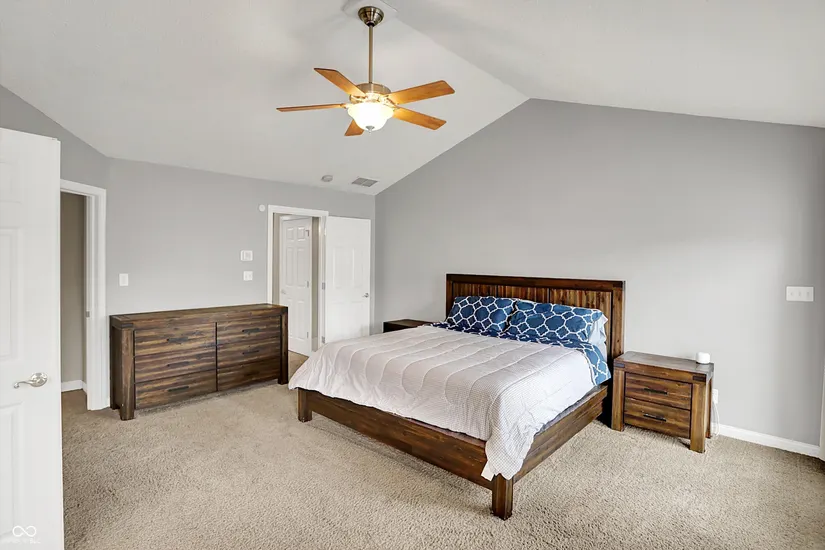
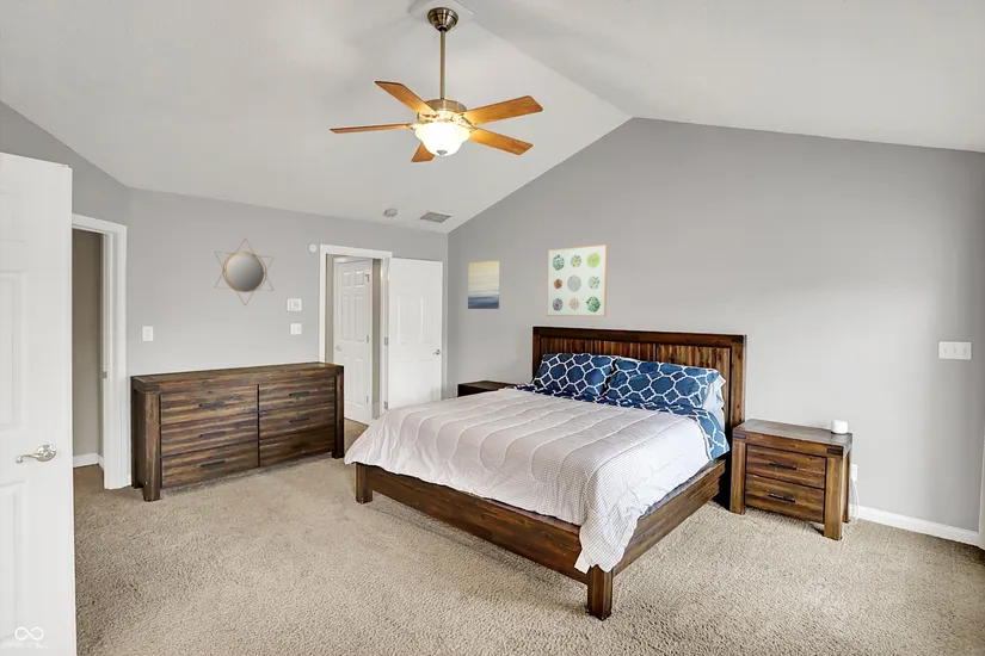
+ wall art [467,260,500,310]
+ wall art [546,243,609,318]
+ home mirror [214,239,275,307]
